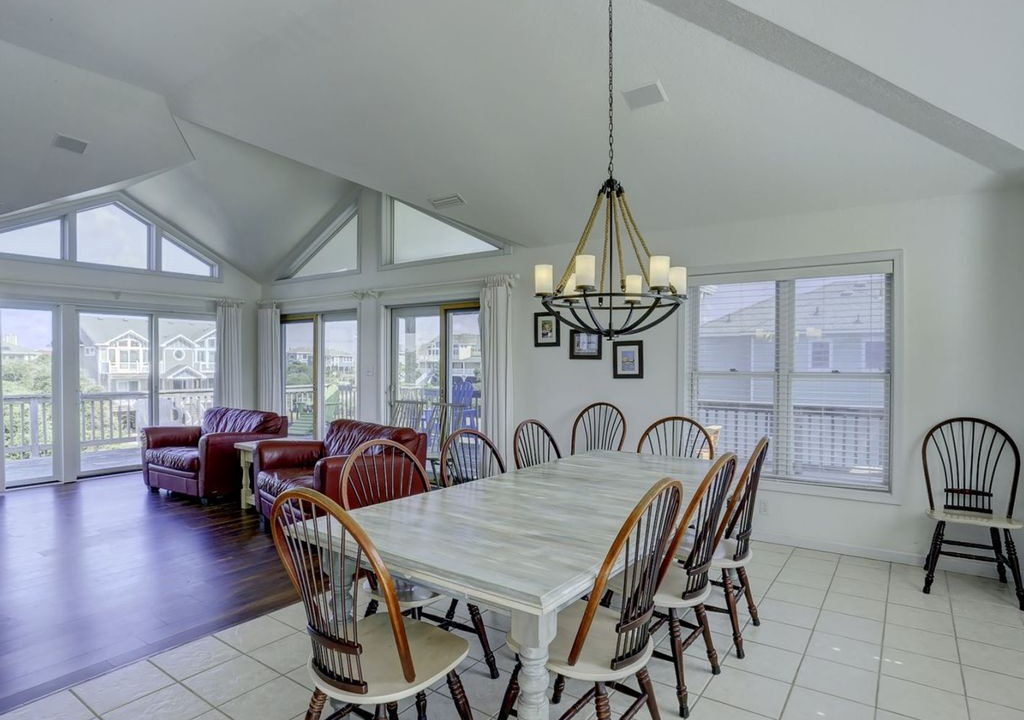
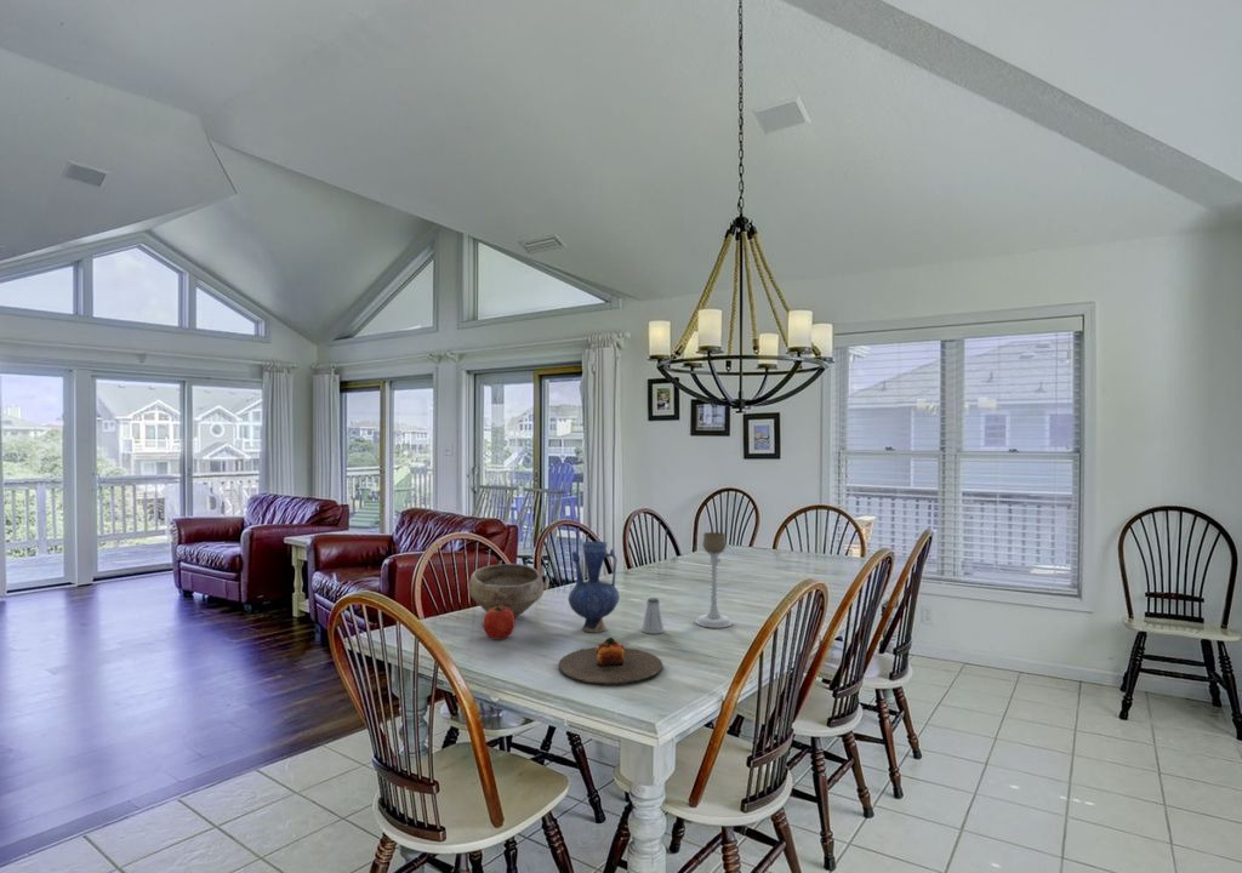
+ plate [557,637,665,686]
+ bowl [467,563,545,618]
+ vase [568,541,621,633]
+ candle holder [694,531,734,629]
+ apple [482,604,515,640]
+ saltshaker [640,597,666,635]
